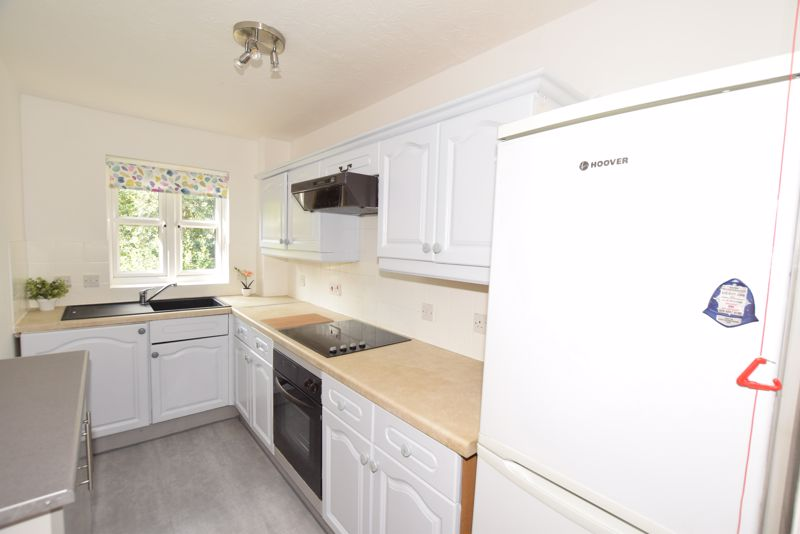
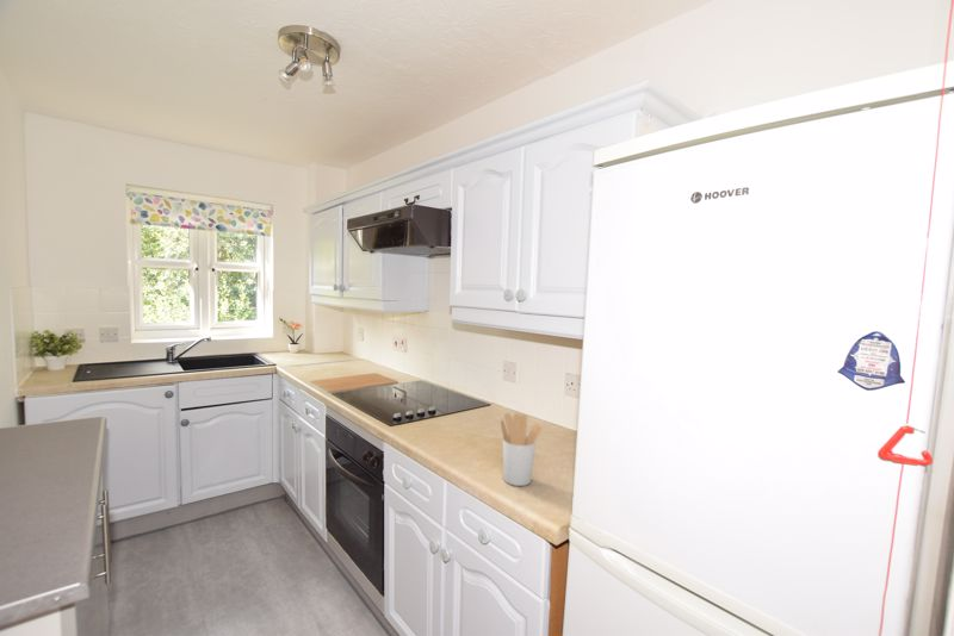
+ utensil holder [500,412,543,487]
